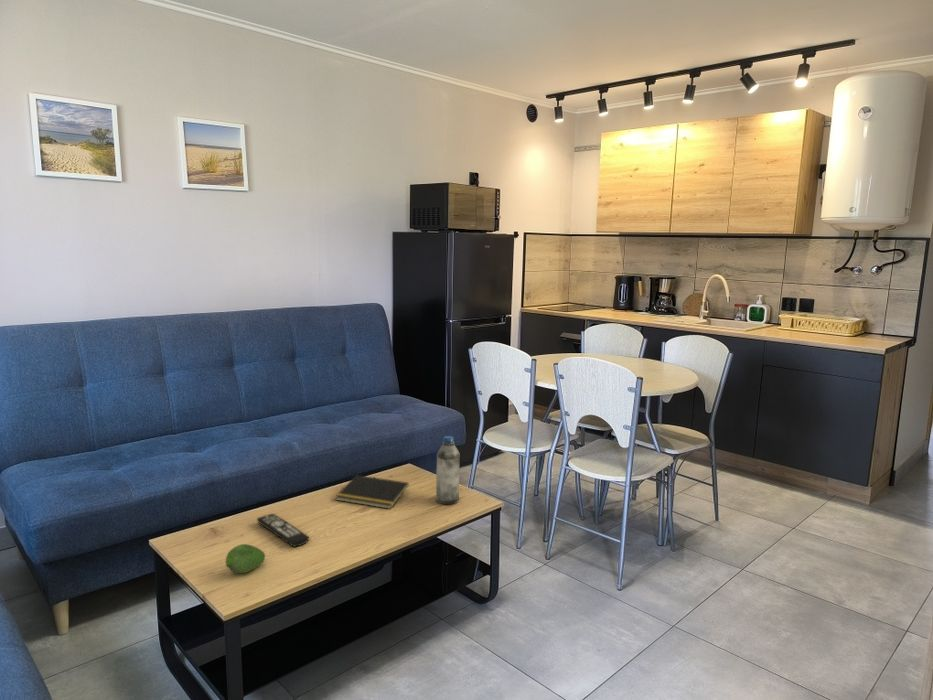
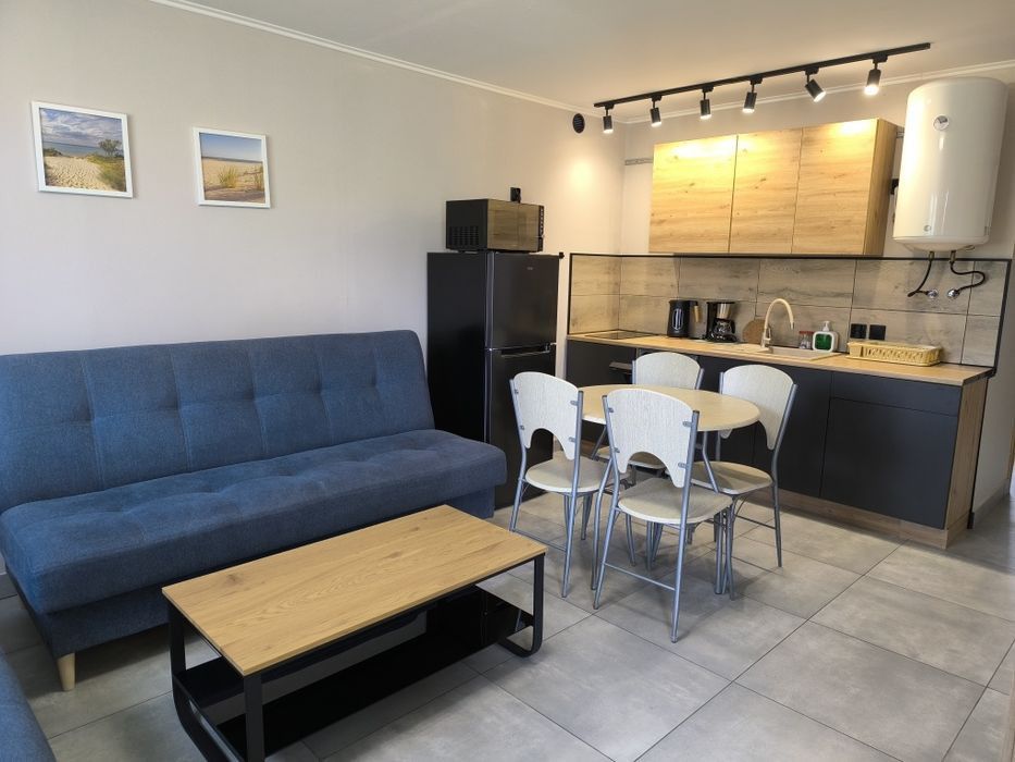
- fruit [224,543,266,574]
- notepad [335,474,409,510]
- remote control [256,513,310,548]
- water bottle [435,435,461,505]
